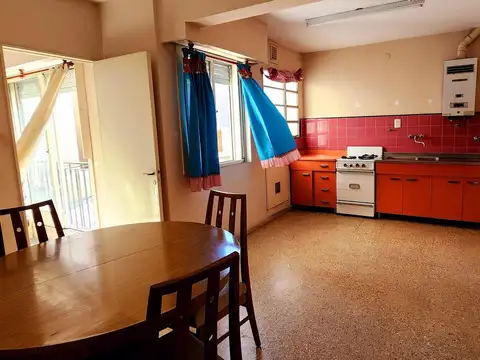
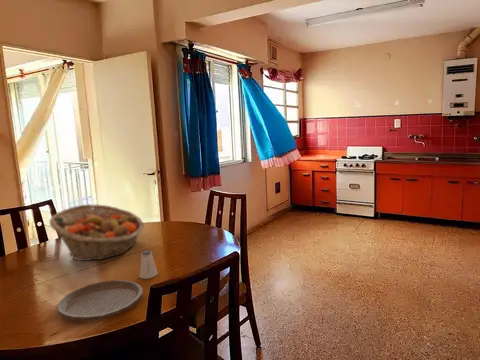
+ saltshaker [138,249,158,280]
+ fruit basket [48,203,145,262]
+ plate [56,279,144,322]
